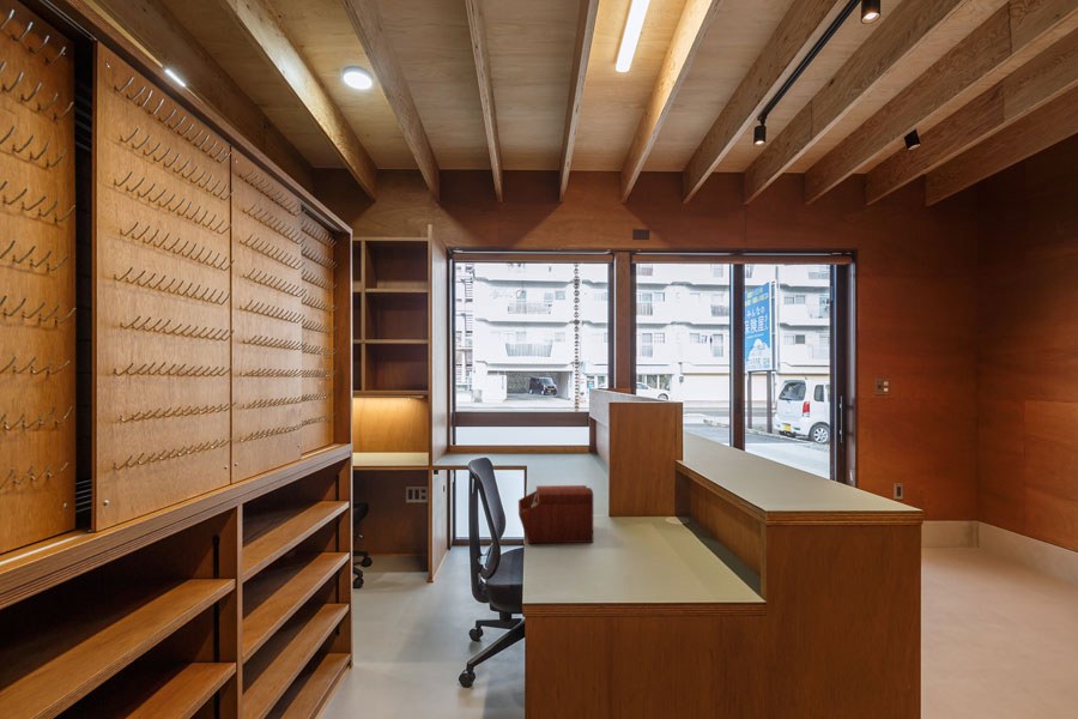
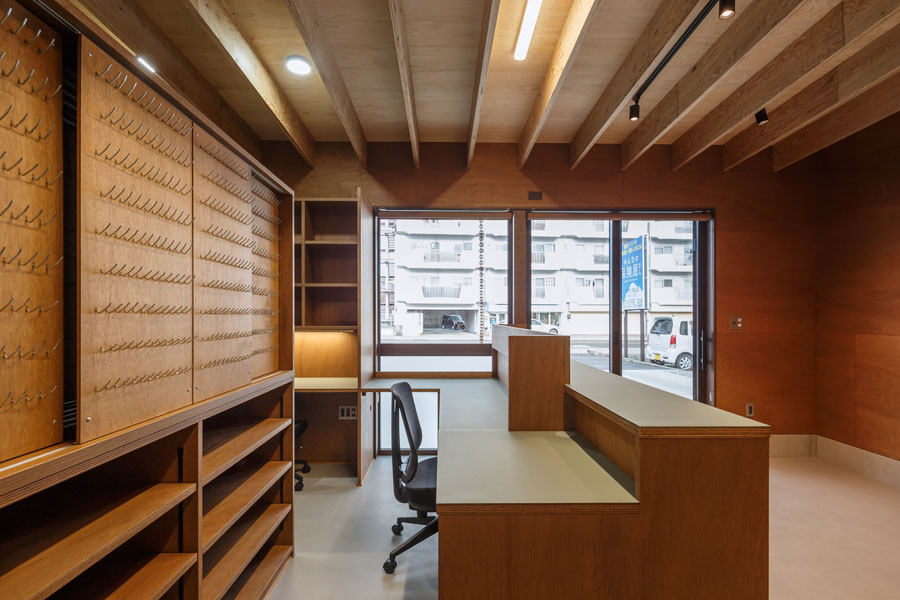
- sewing box [517,484,594,544]
